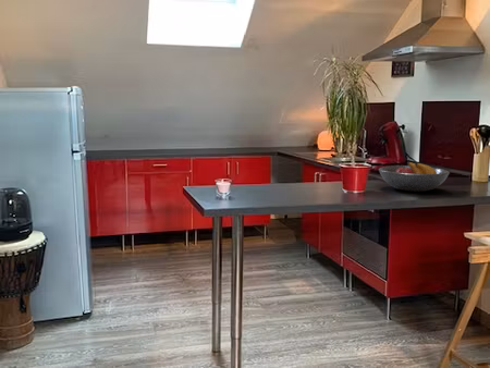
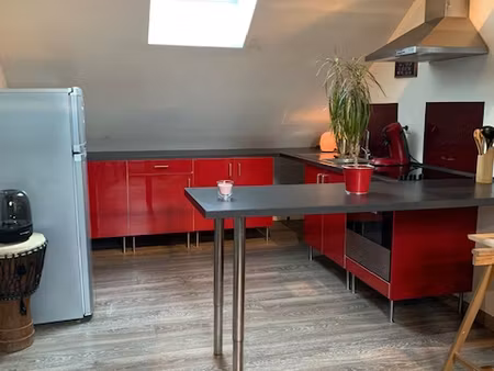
- fruit bowl [378,161,451,193]
